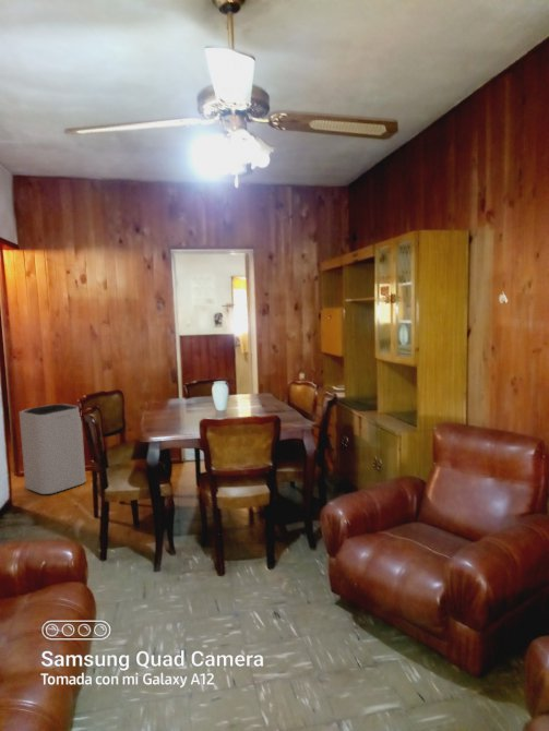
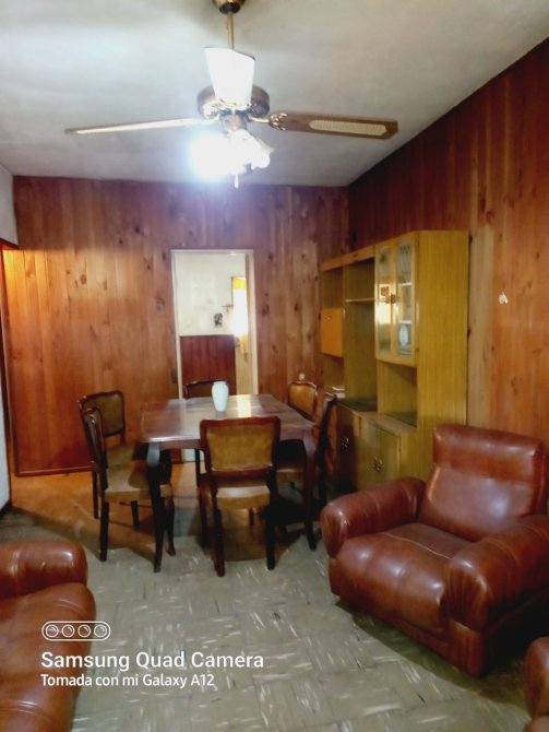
- trash can [19,403,87,495]
